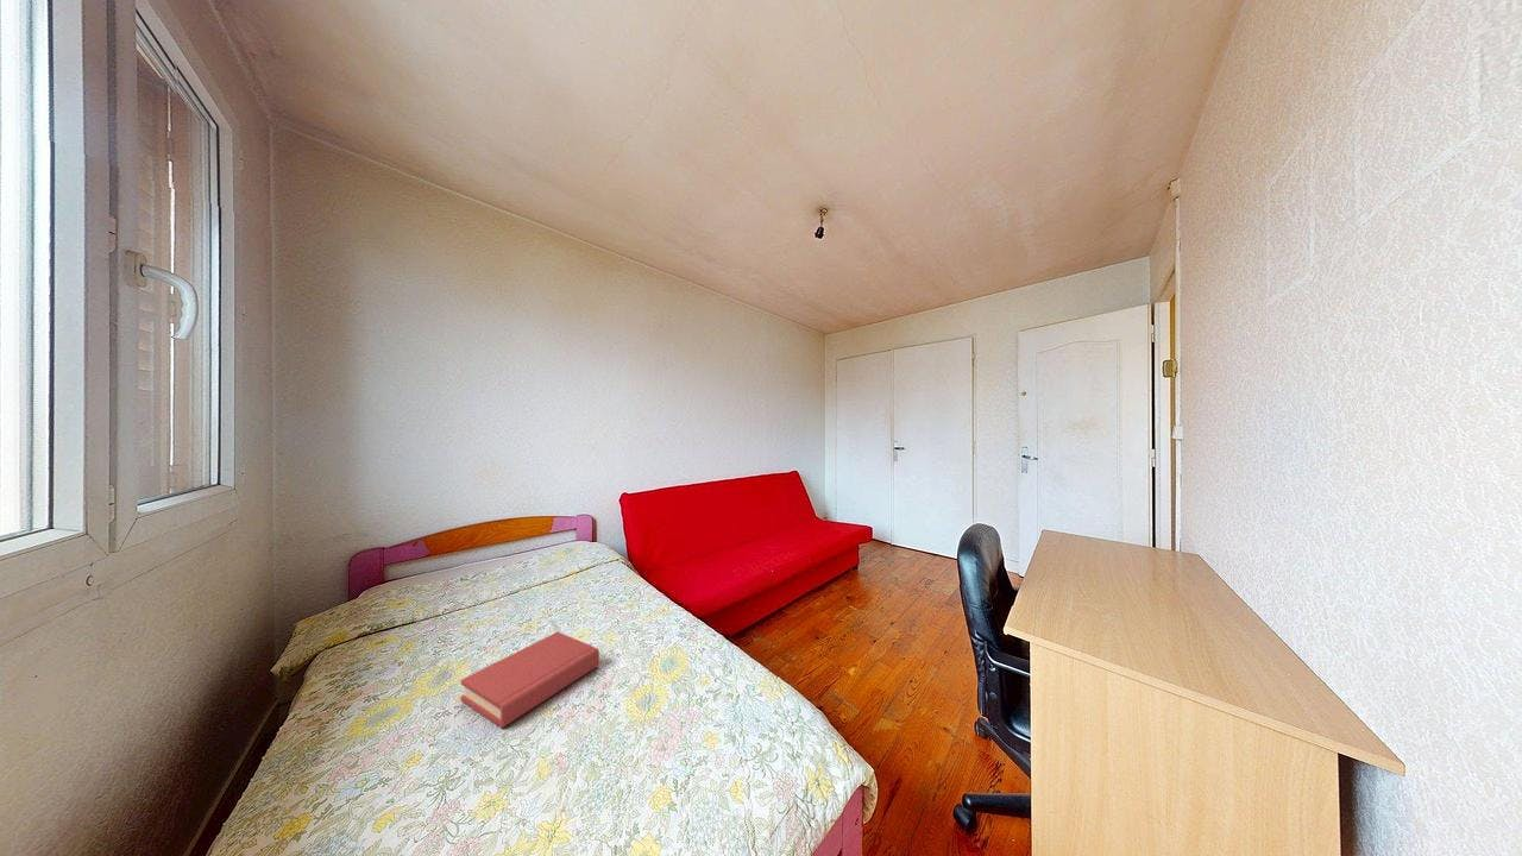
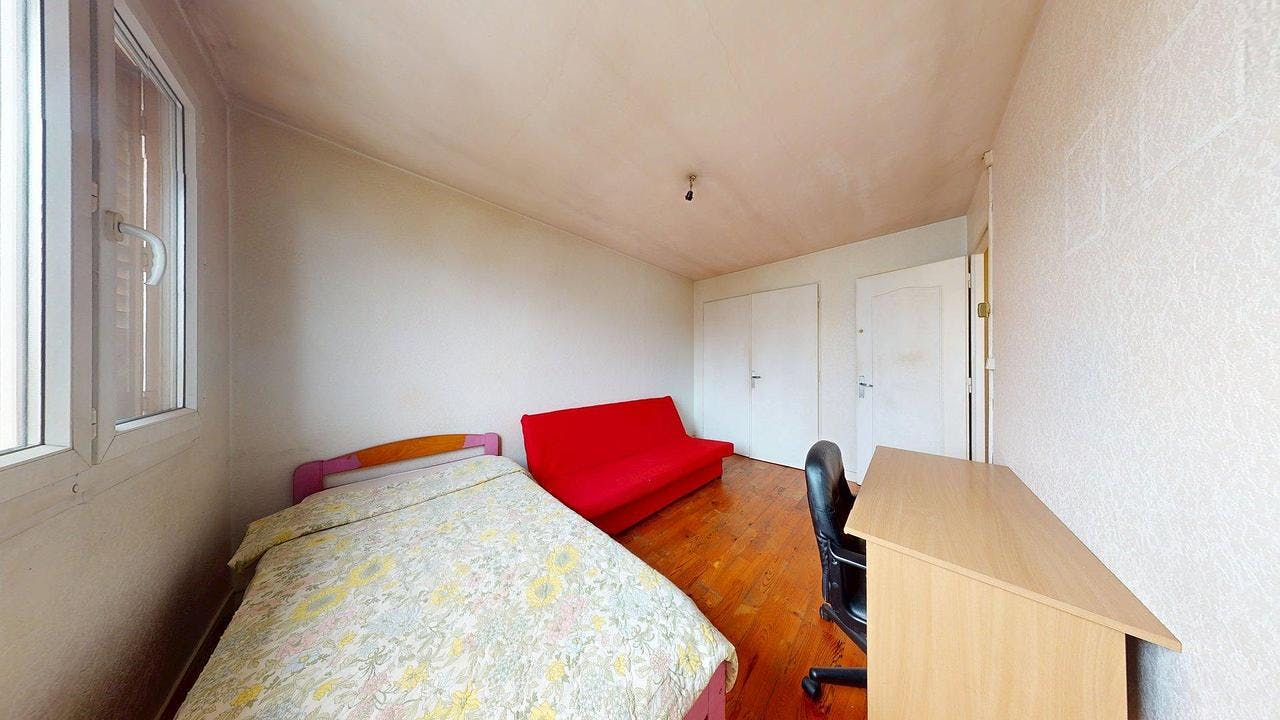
- hardback book [460,631,600,729]
